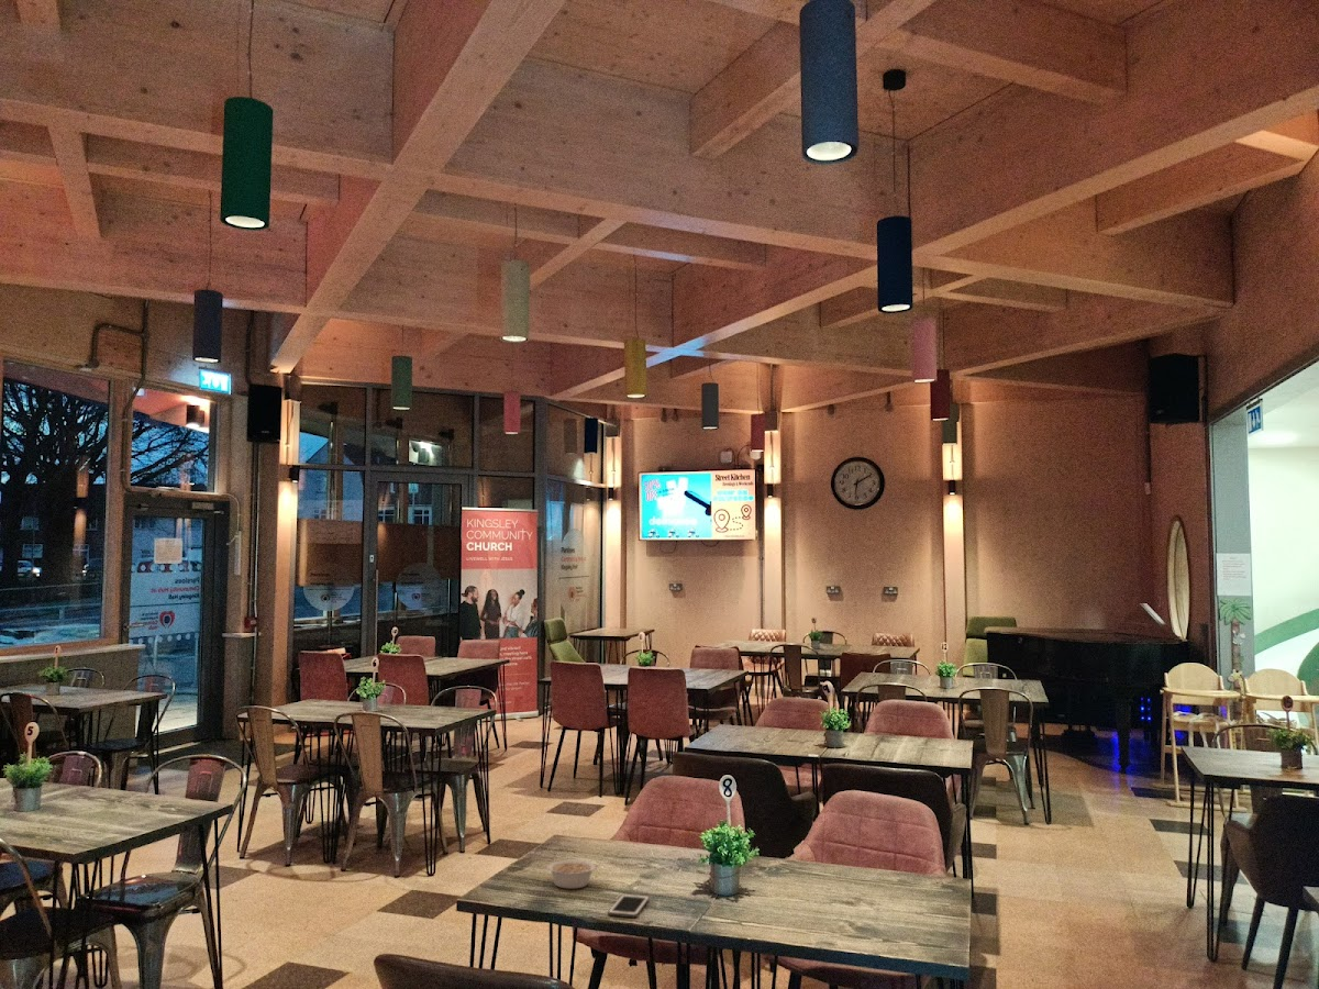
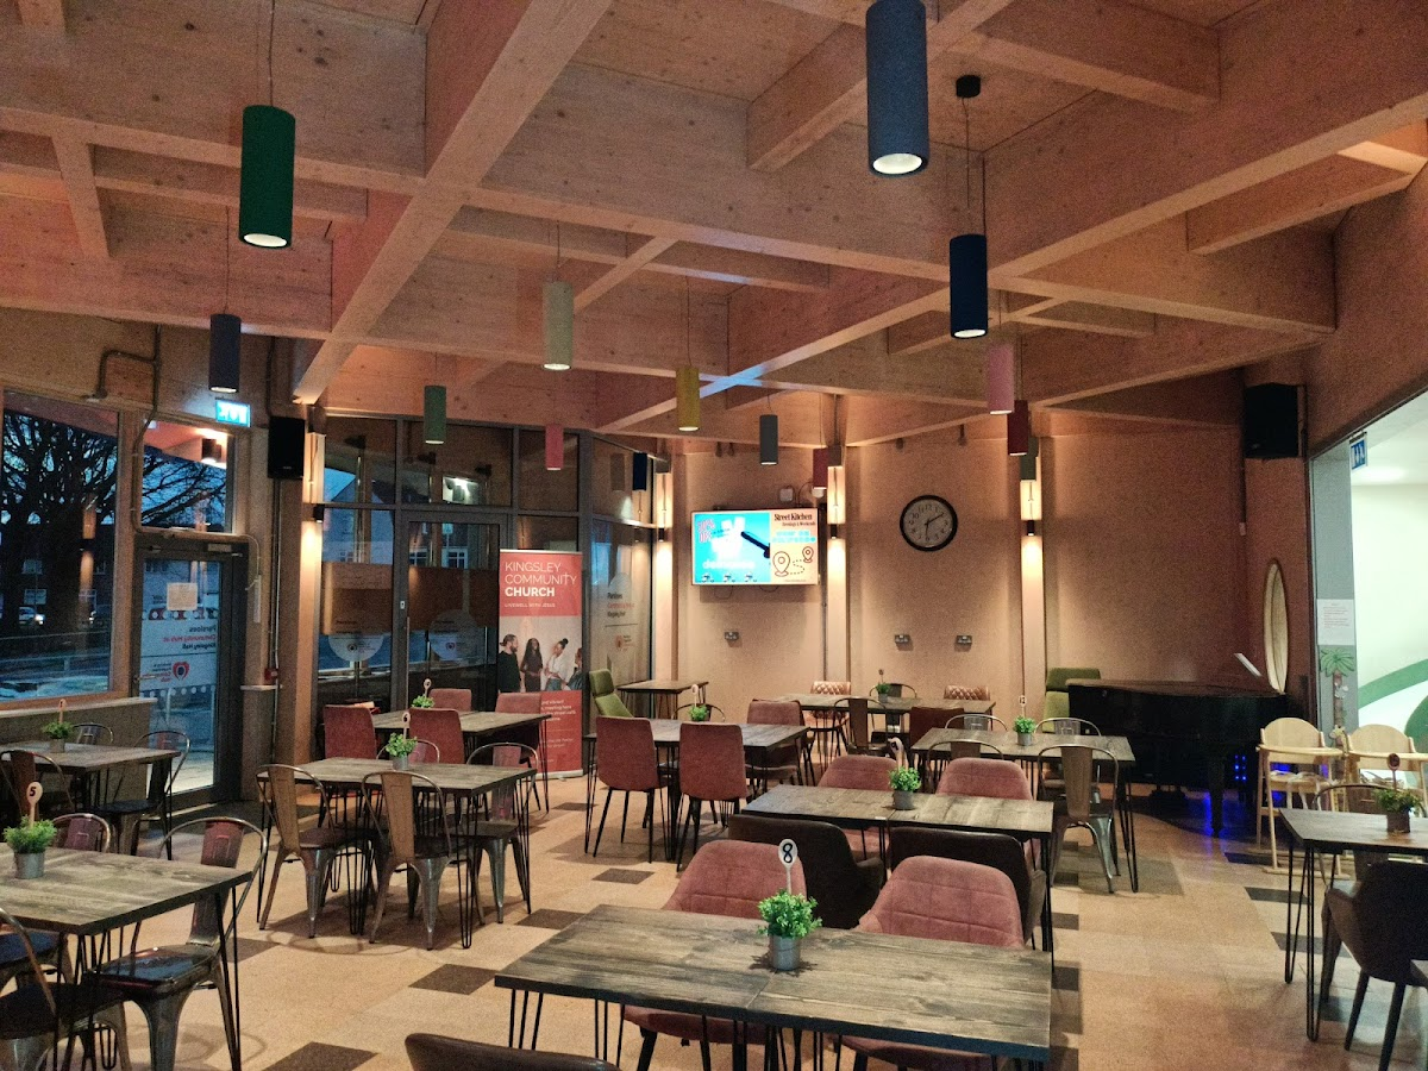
- cell phone [607,892,651,919]
- legume [546,859,597,890]
